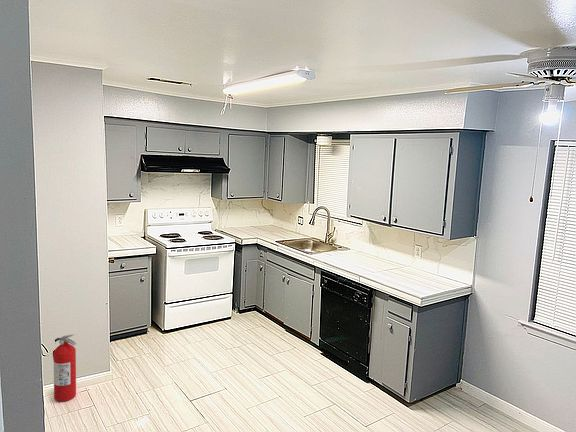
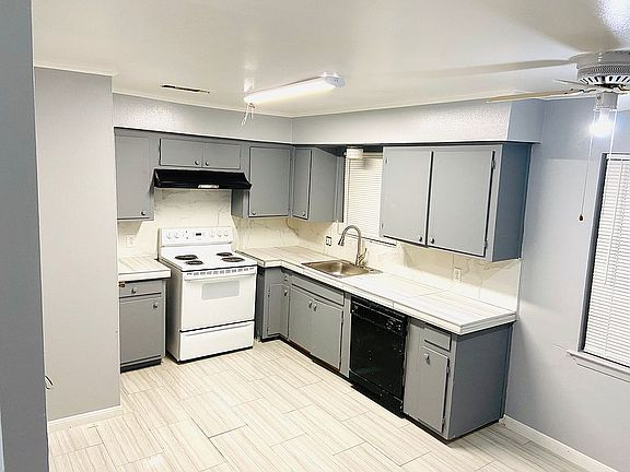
- fire extinguisher [52,333,77,402]
